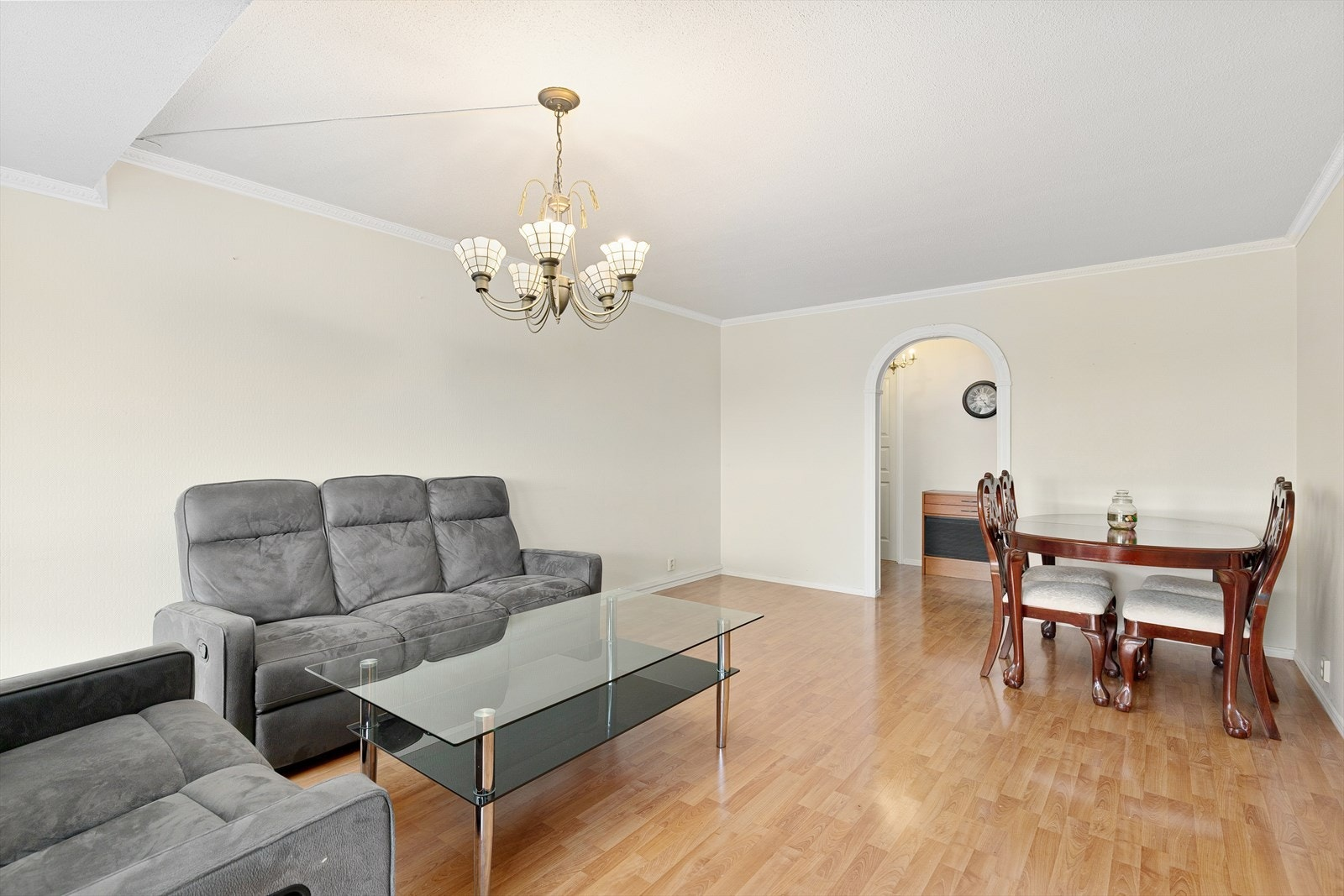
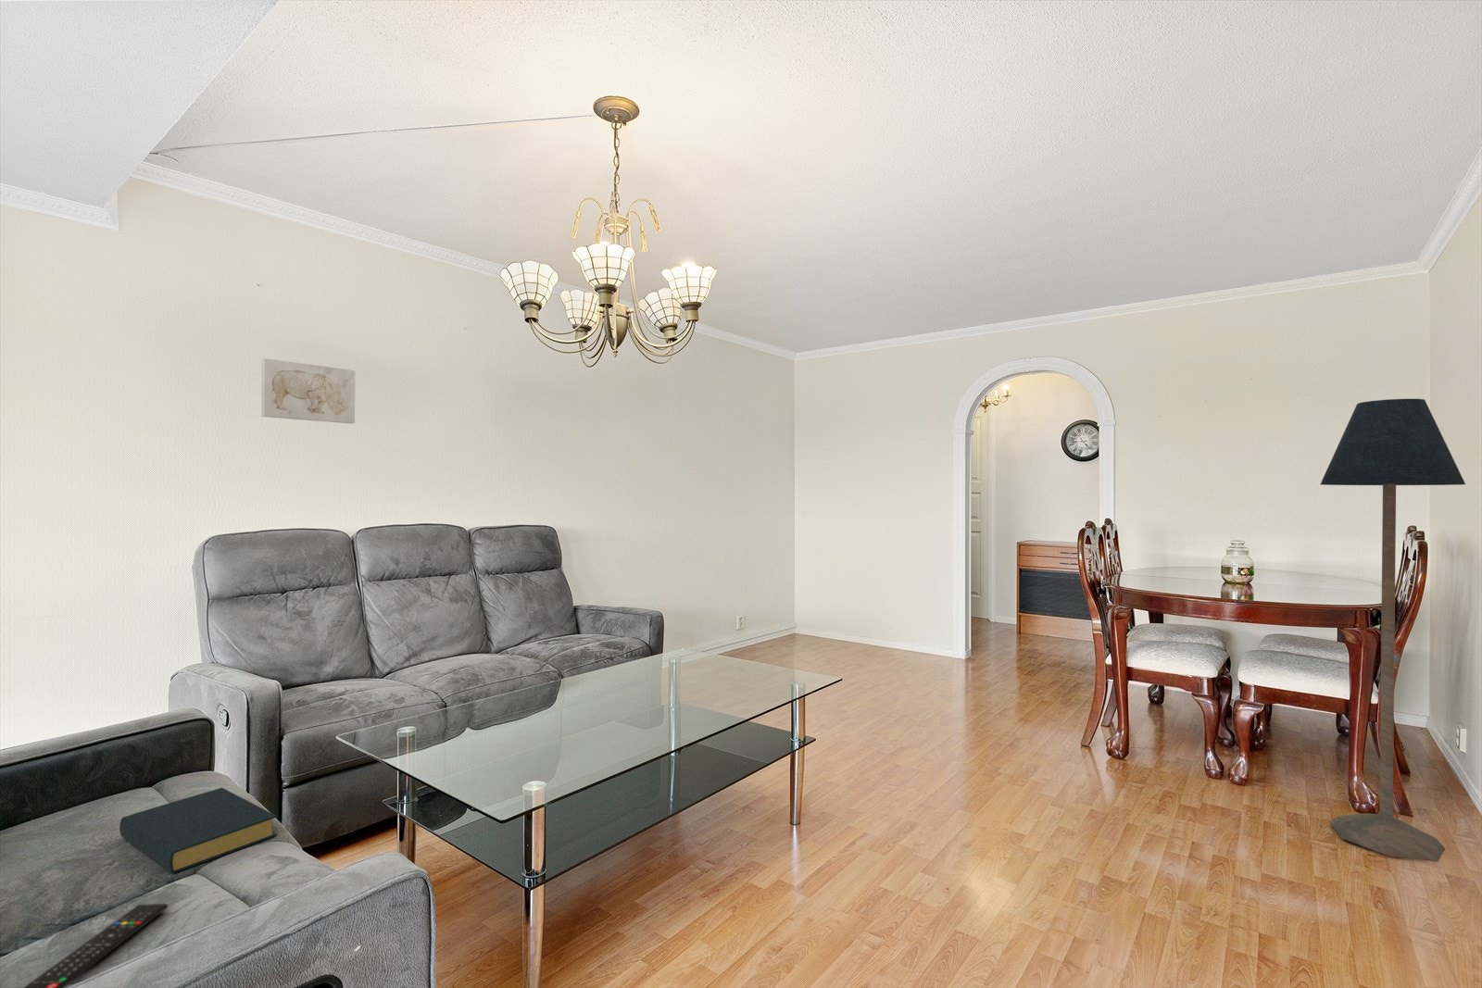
+ hardback book [119,787,278,874]
+ remote control [22,903,169,988]
+ wall art [260,357,356,425]
+ floor lamp [1320,398,1467,862]
